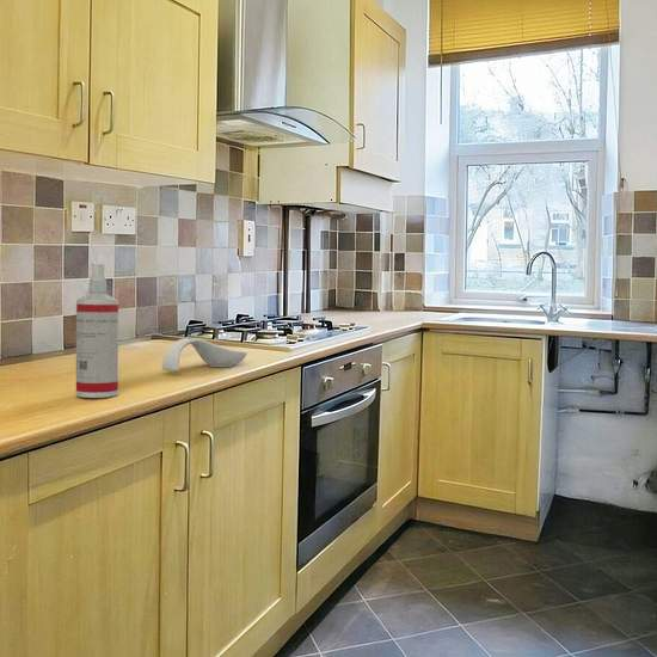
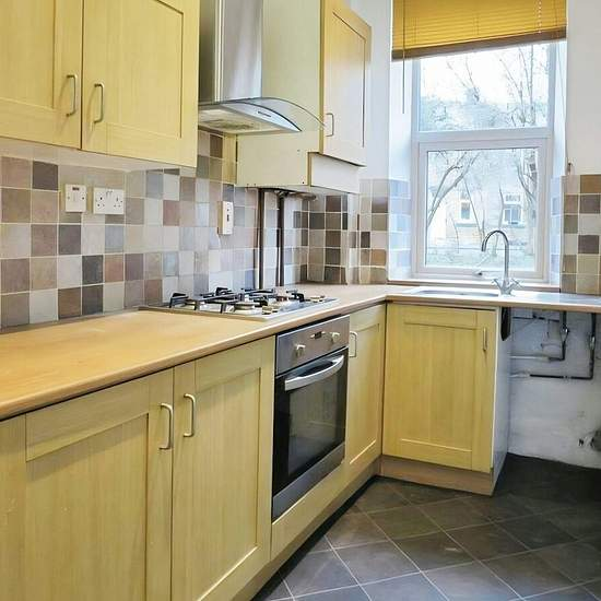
- spray bottle [75,263,119,399]
- spoon rest [161,337,248,373]
